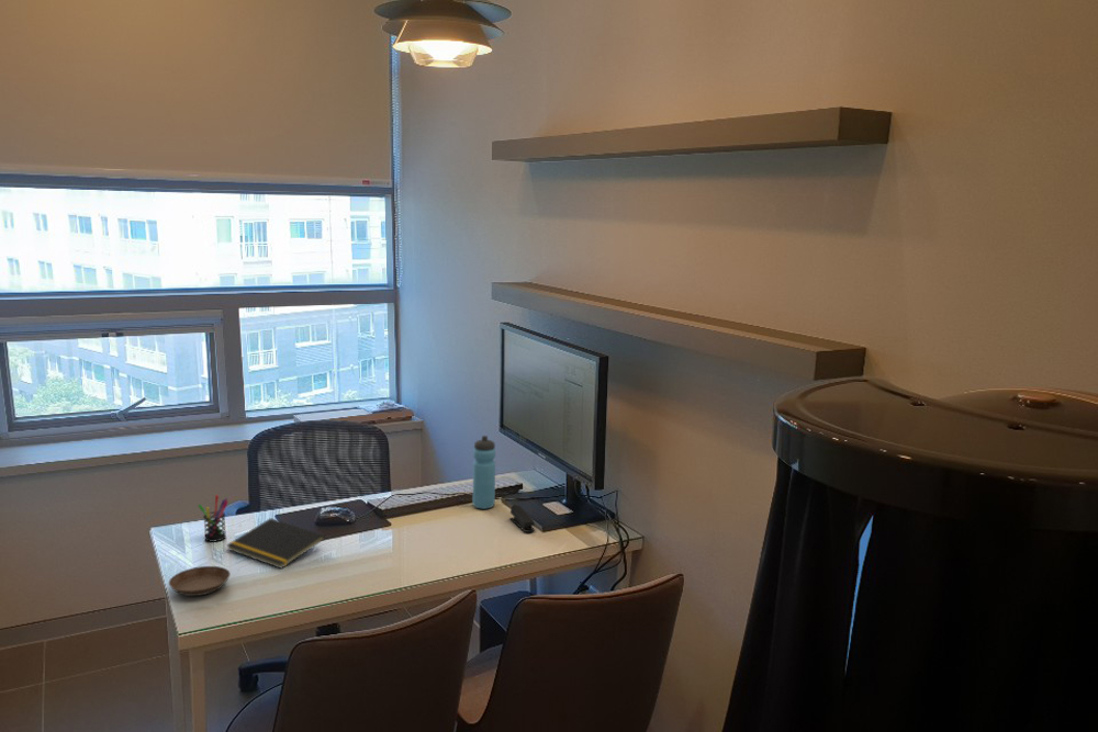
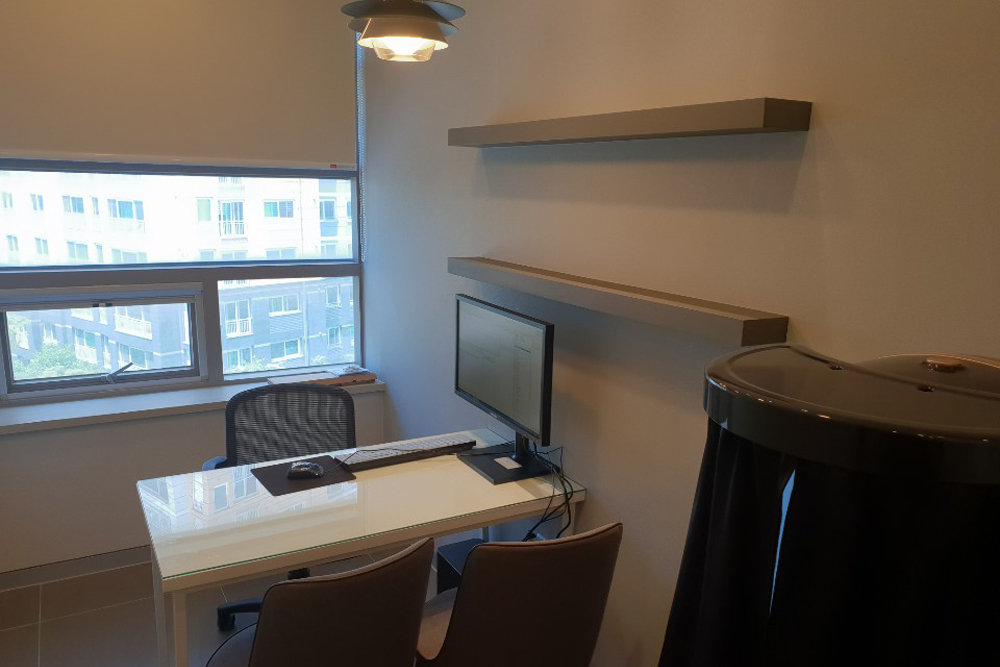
- water bottle [472,435,496,510]
- stapler [508,504,536,533]
- pen holder [198,494,229,543]
- notepad [225,517,326,570]
- saucer [168,565,232,597]
